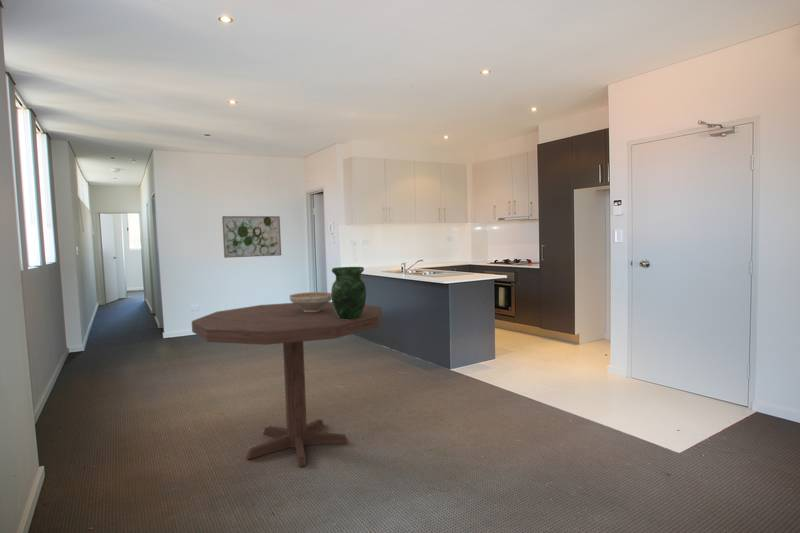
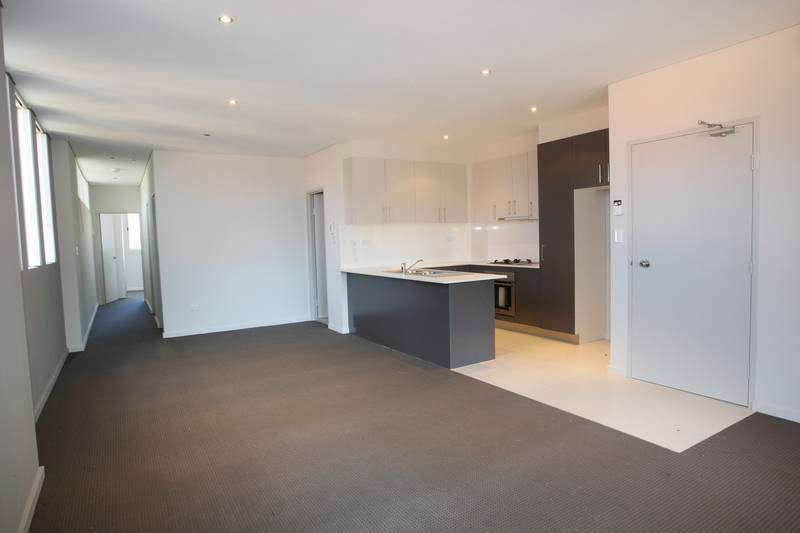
- vase [330,266,367,320]
- decorative bowl [289,291,332,312]
- dining table [191,301,383,468]
- wall art [221,215,282,259]
